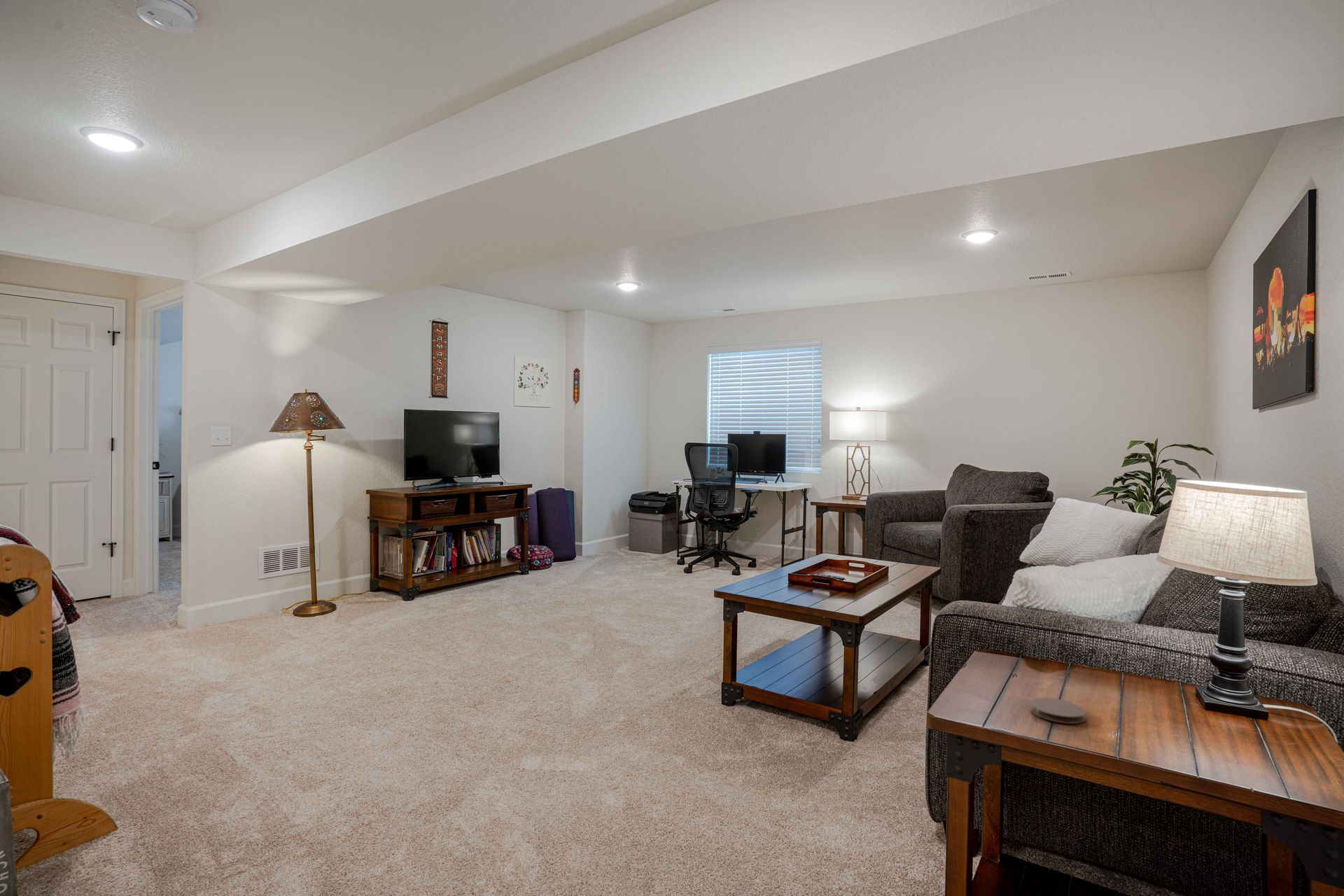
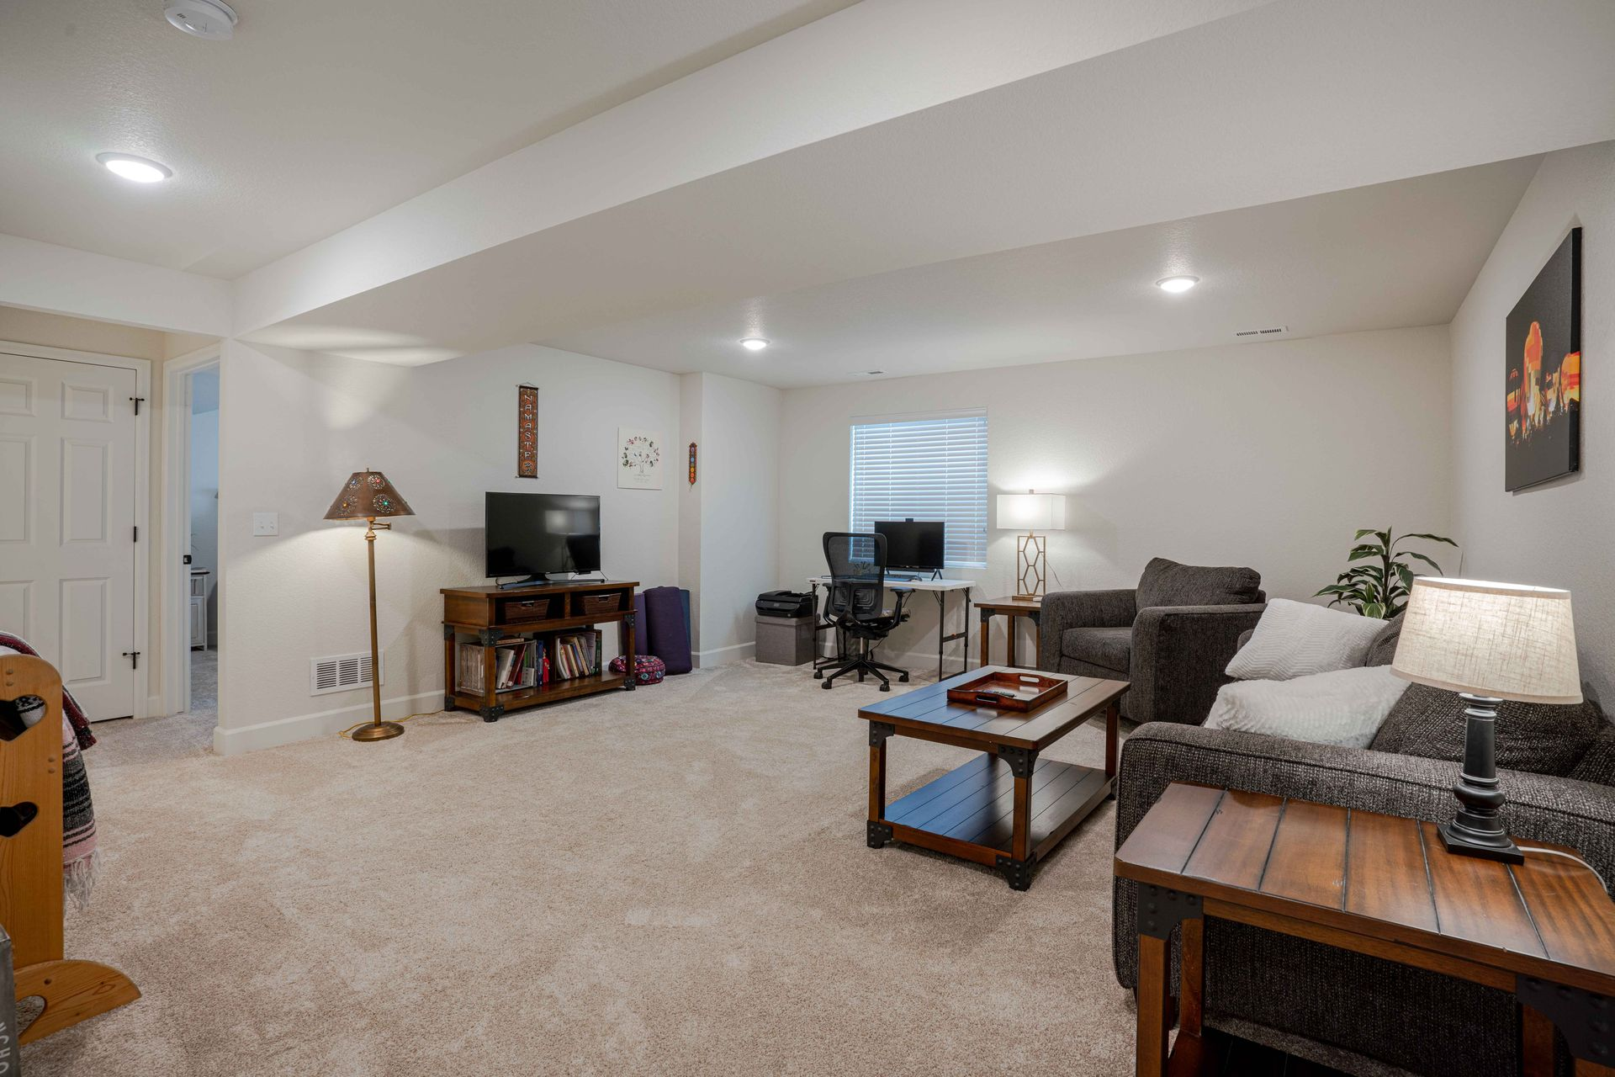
- coaster [1029,697,1086,724]
